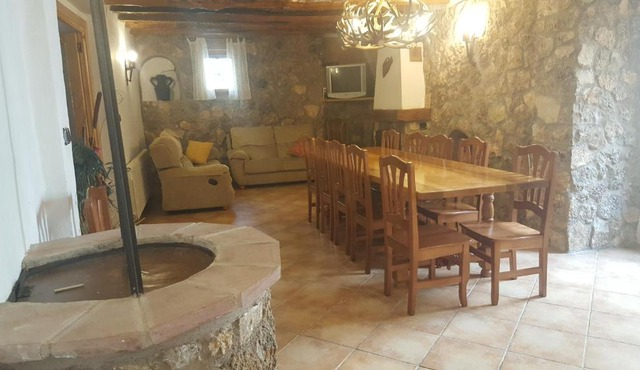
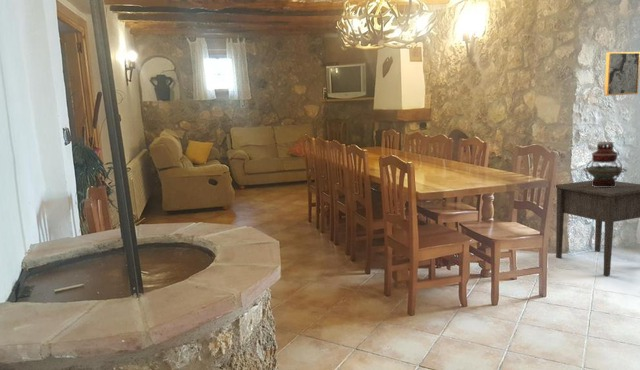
+ lantern [582,141,628,187]
+ wall art [603,51,640,97]
+ nightstand [555,180,640,277]
